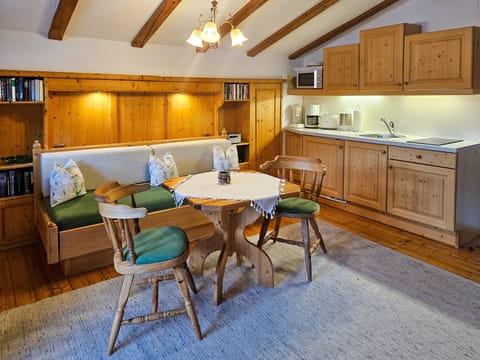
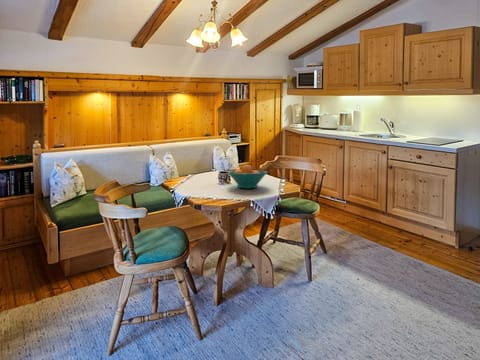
+ fruit bowl [227,164,268,189]
